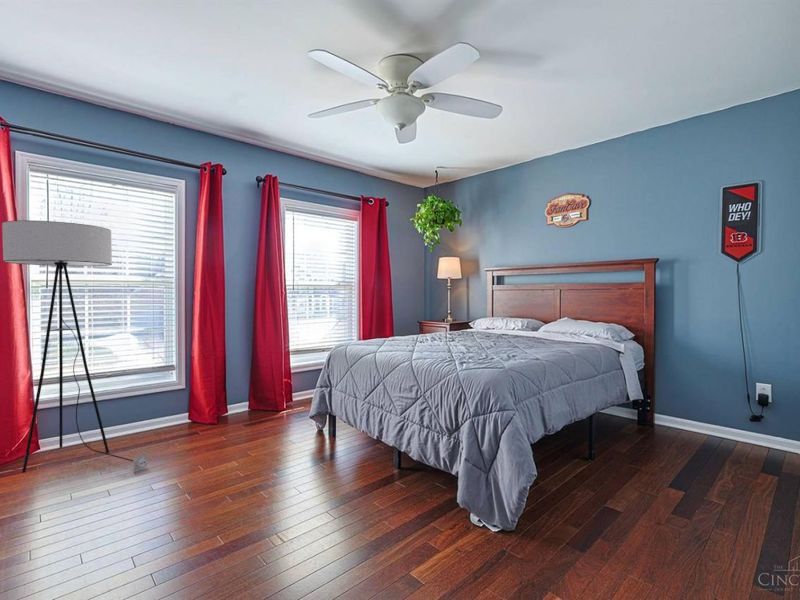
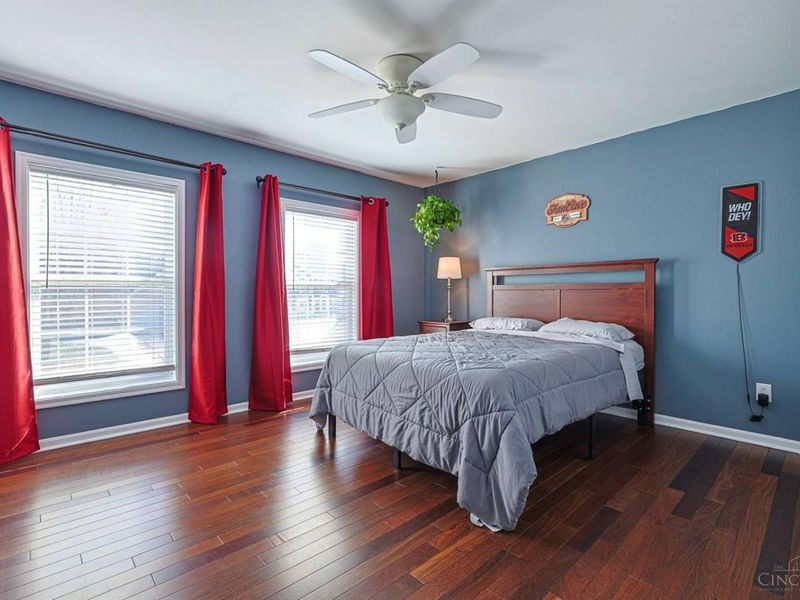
- floor lamp [1,219,149,474]
